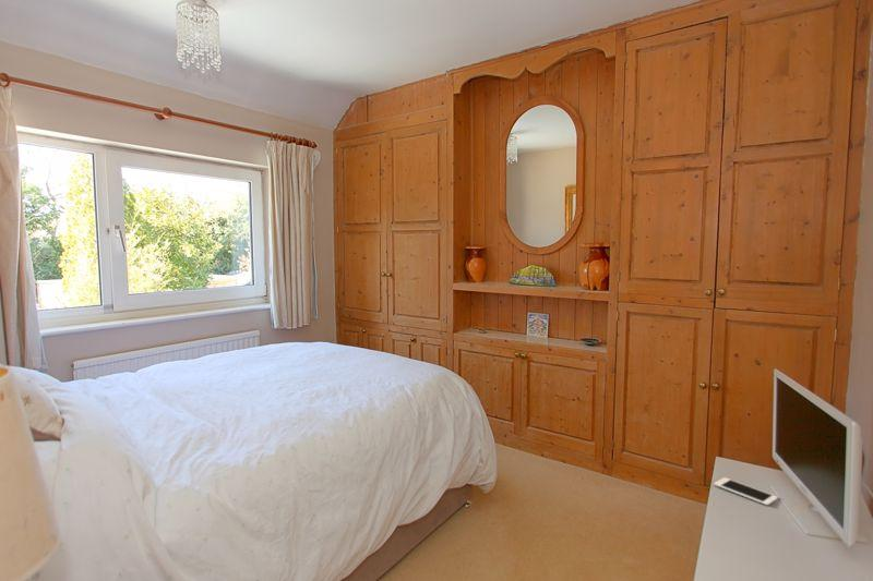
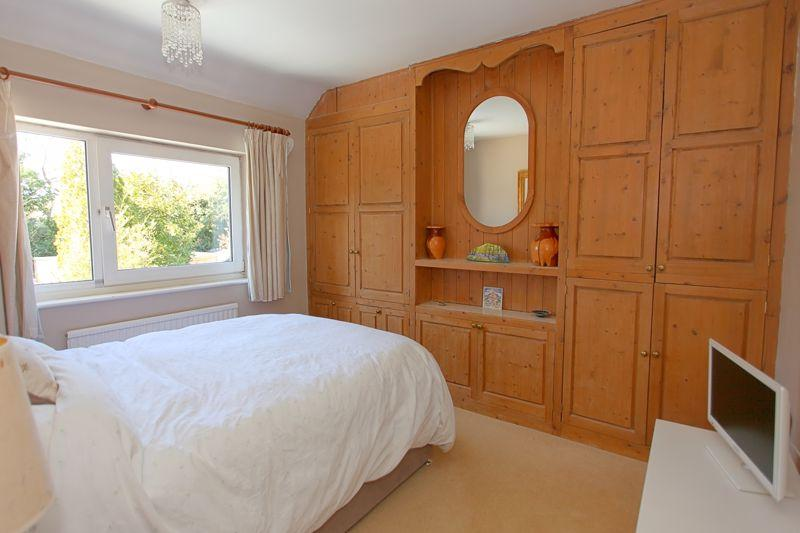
- cell phone [713,476,779,507]
